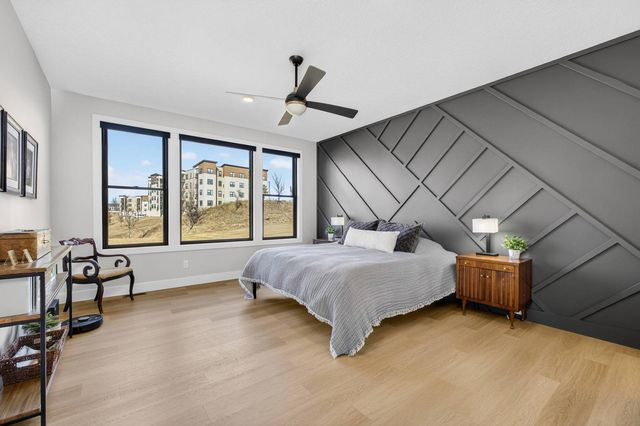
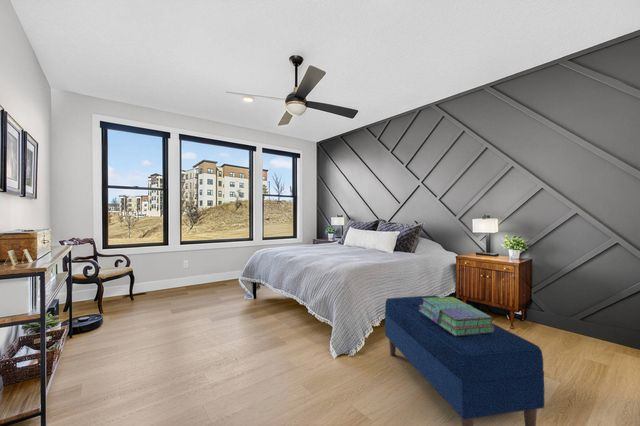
+ stack of books [419,296,494,336]
+ bench [384,295,545,426]
